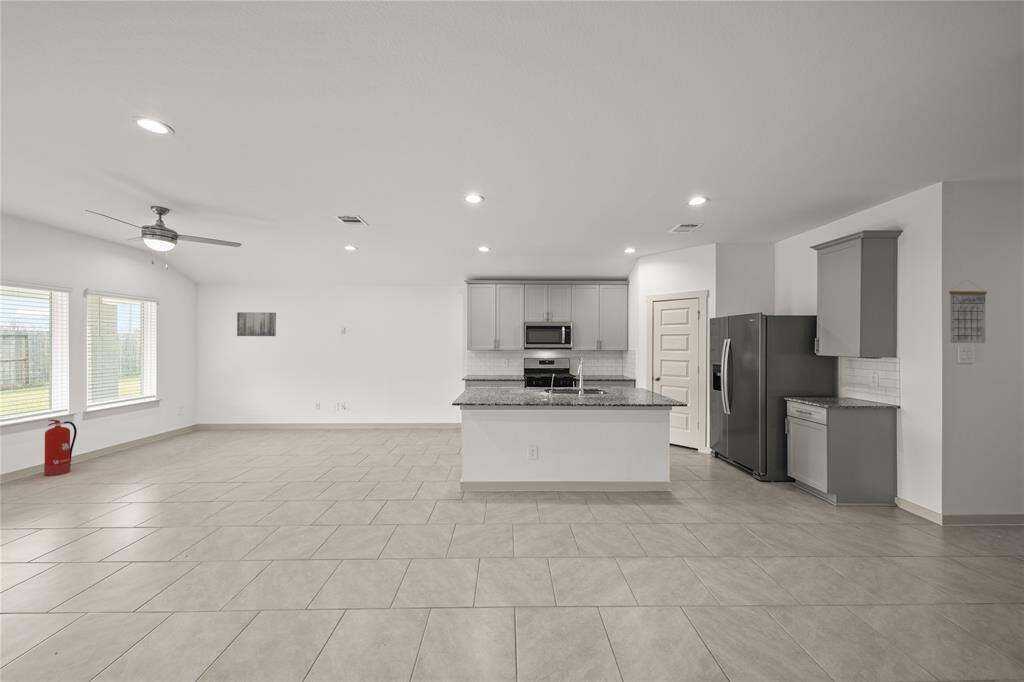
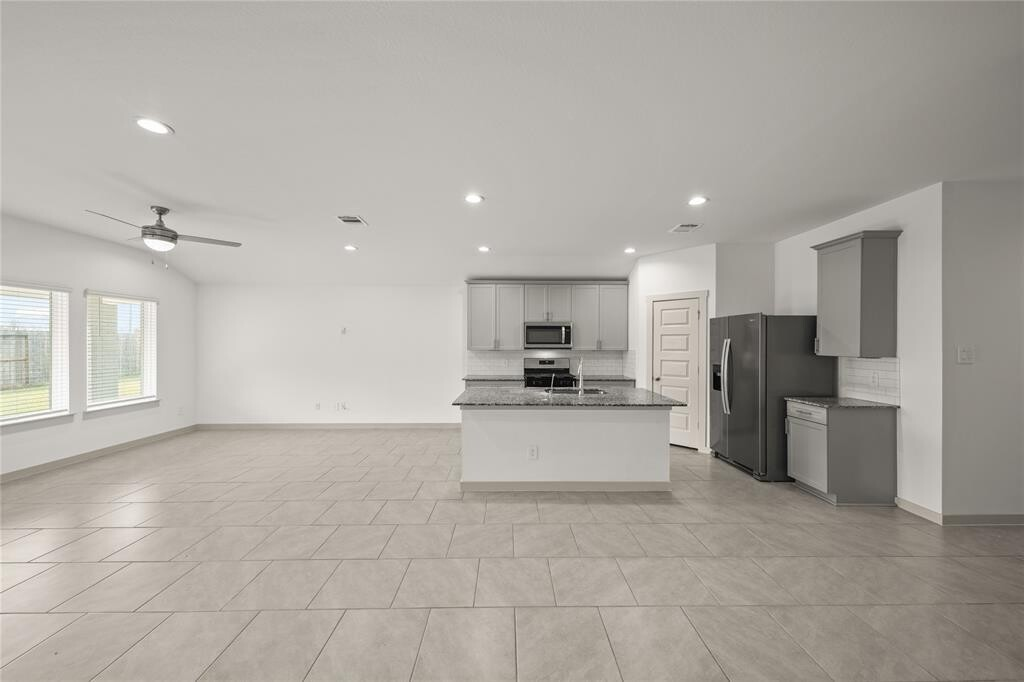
- fire extinguisher [43,419,78,477]
- wall art [236,311,277,337]
- calendar [948,278,988,344]
